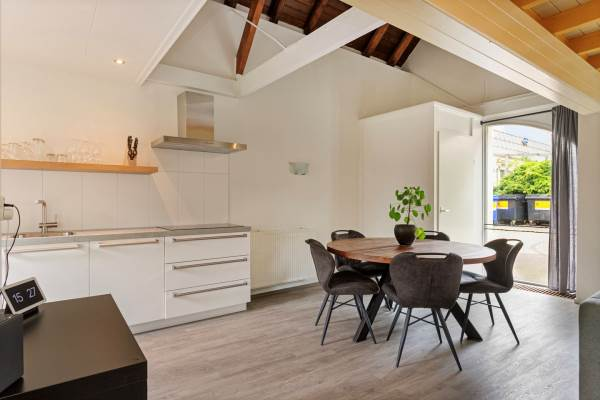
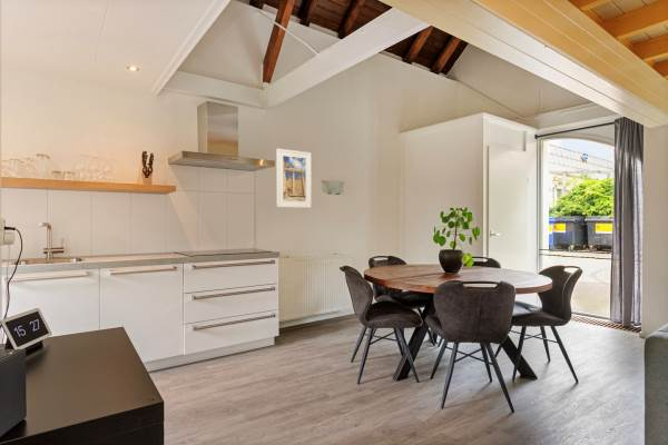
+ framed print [276,148,313,209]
